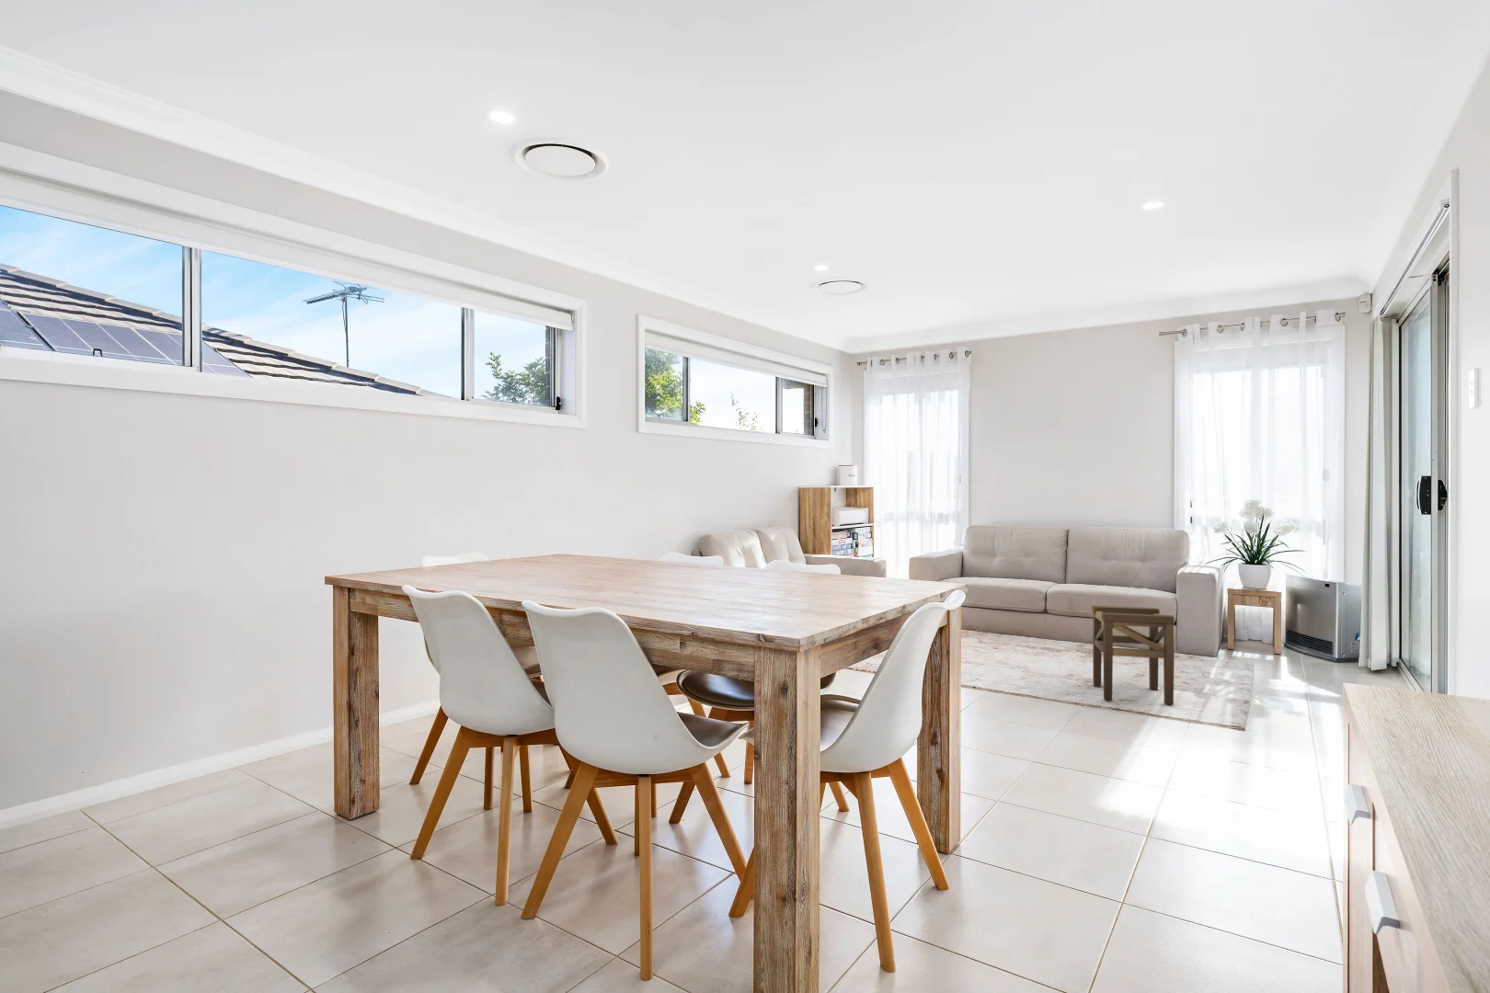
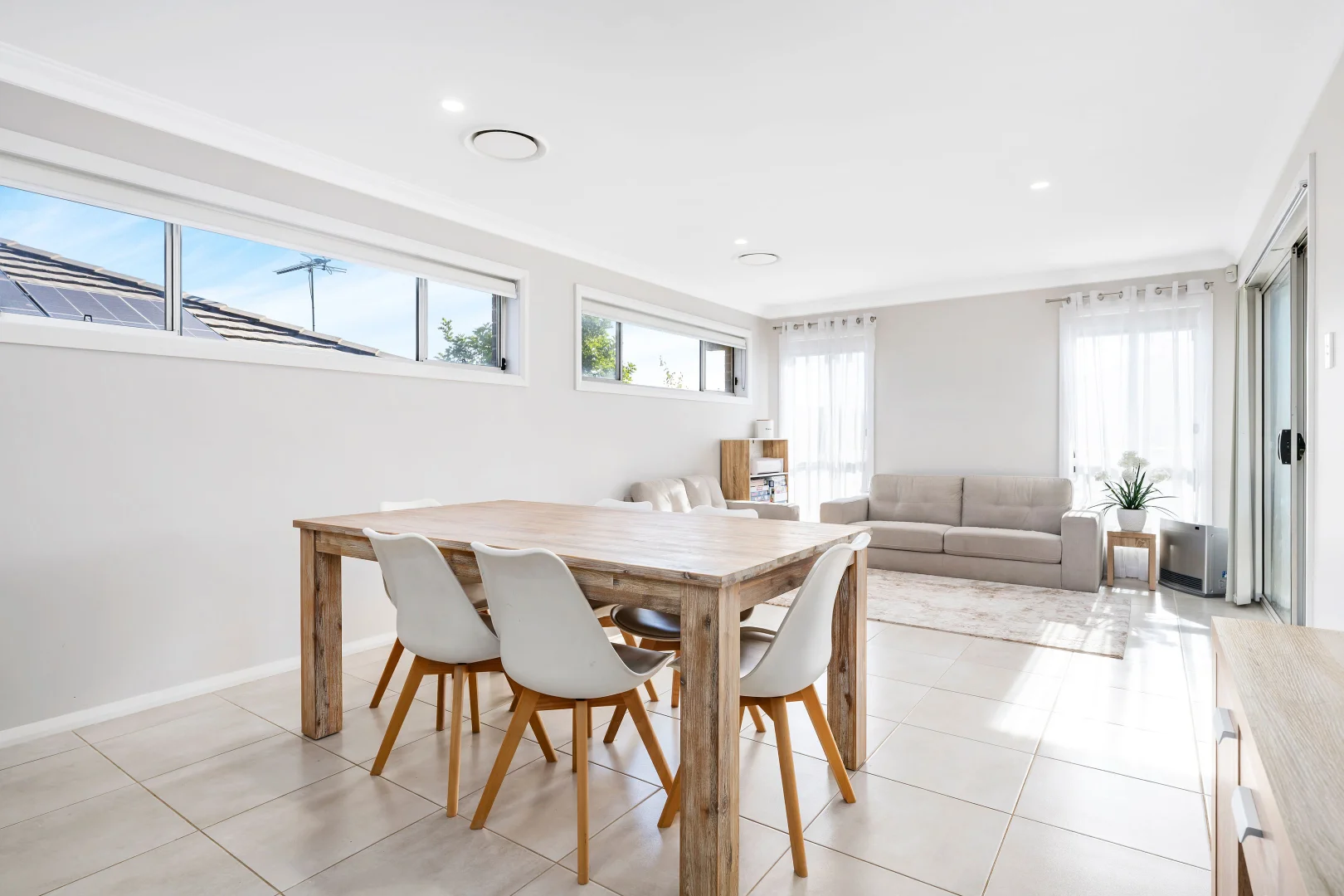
- stool [1091,605,1174,706]
